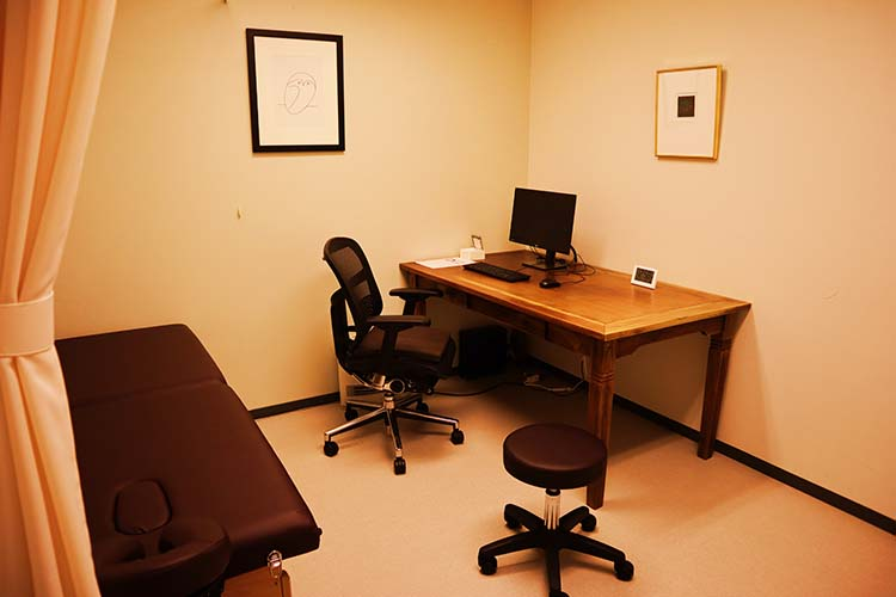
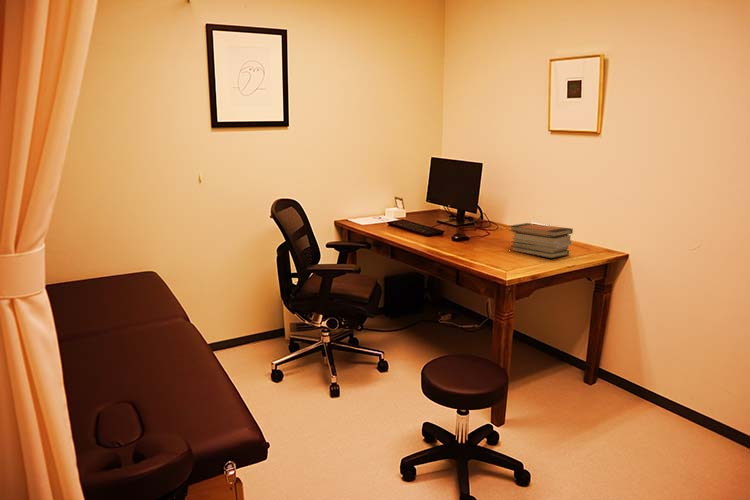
+ book stack [508,222,574,259]
